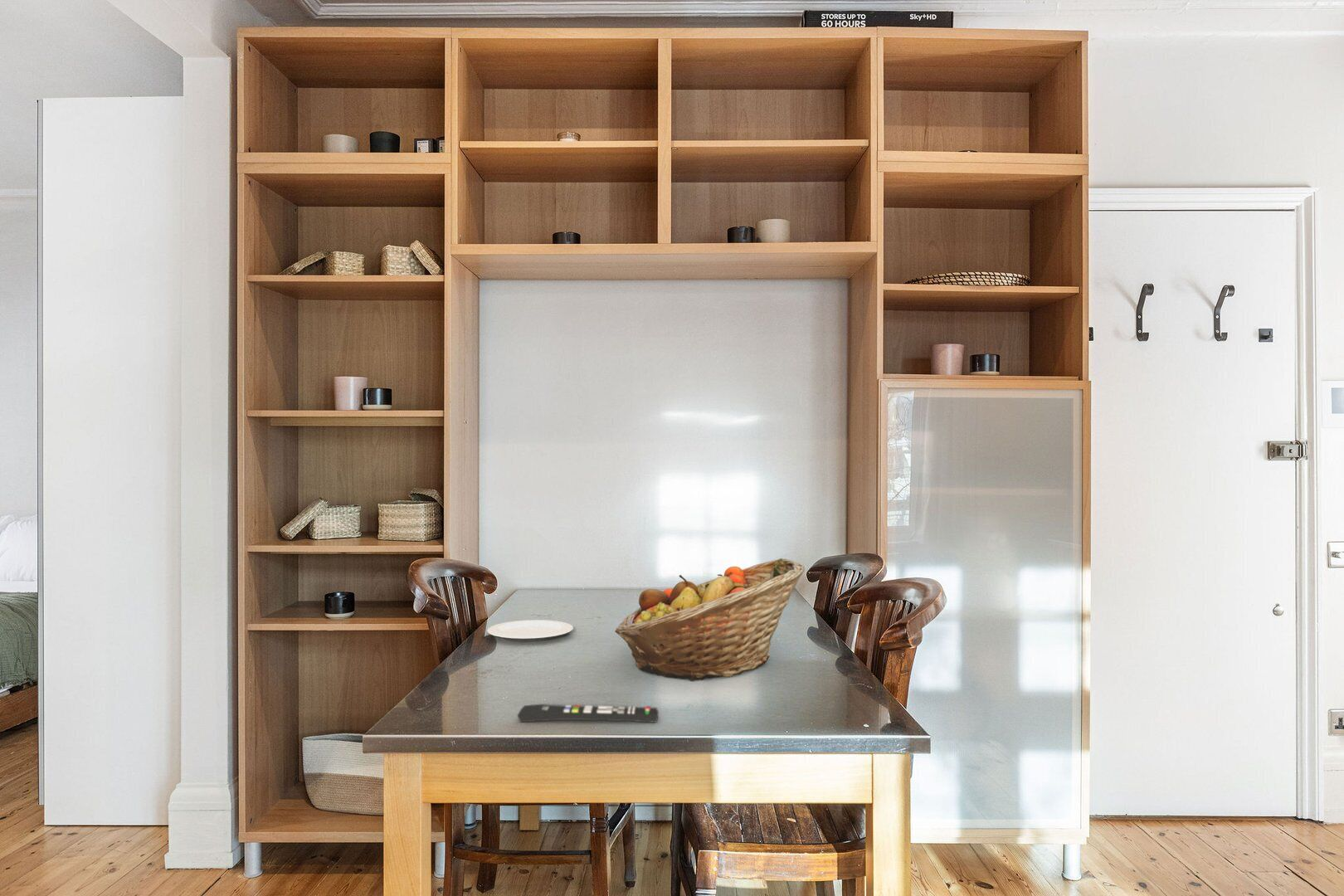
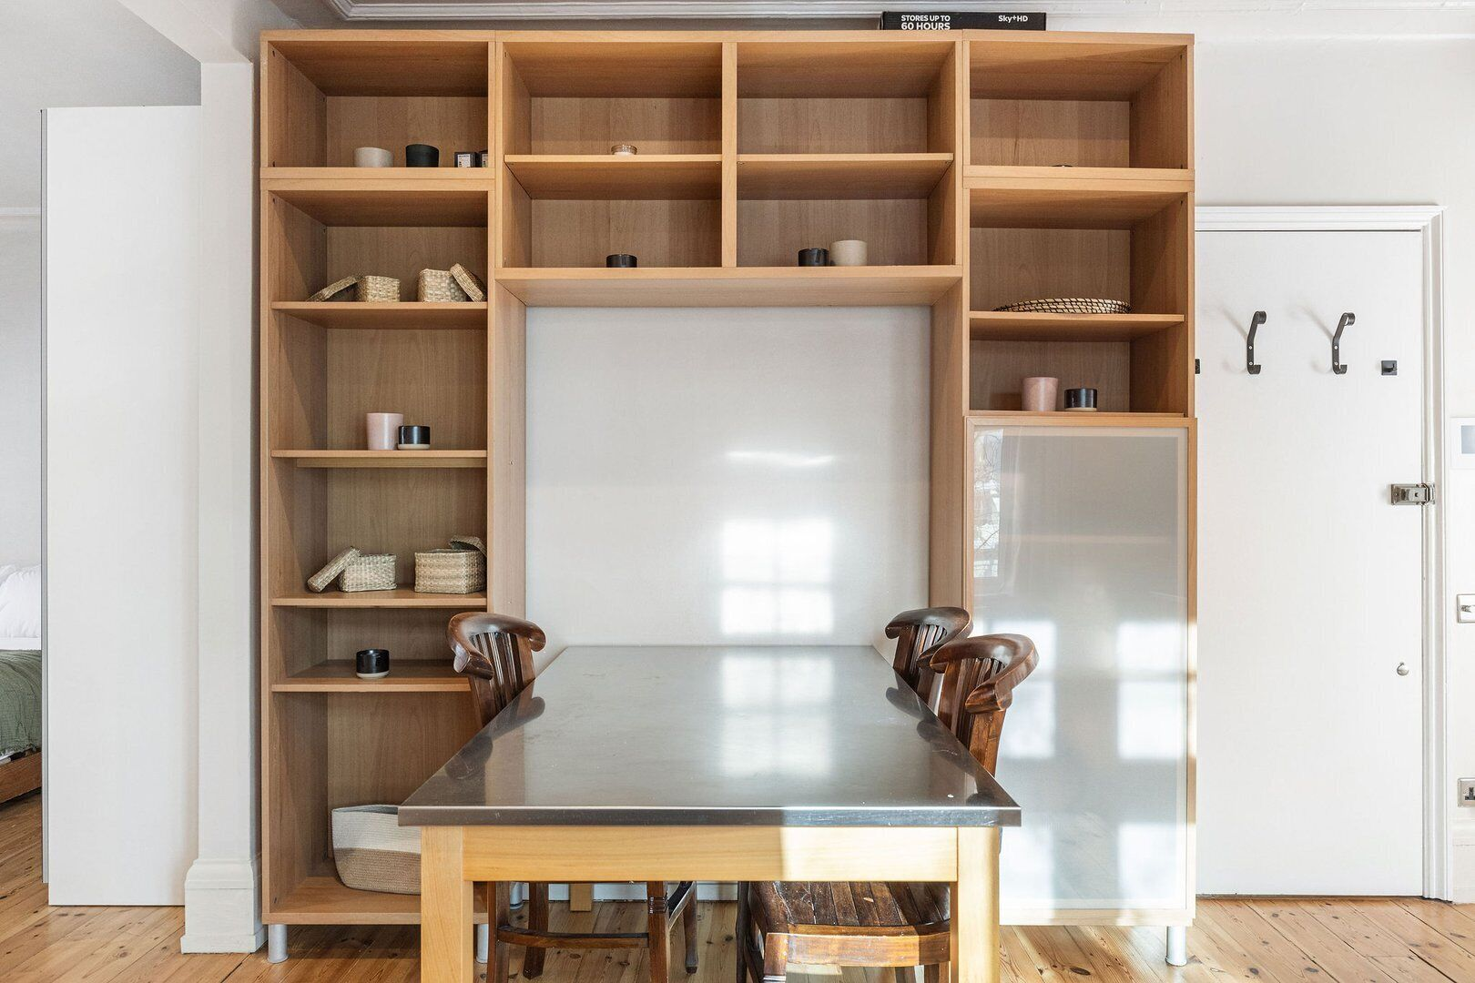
- remote control [516,704,659,723]
- fruit basket [614,558,806,682]
- plate [486,619,574,642]
